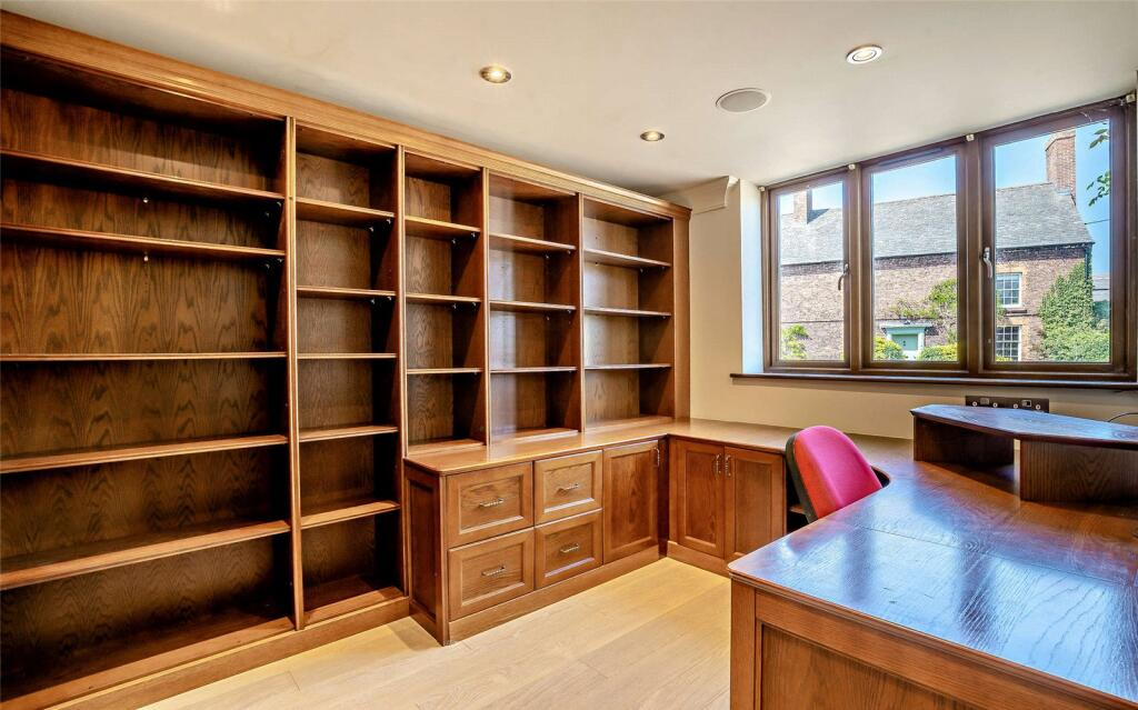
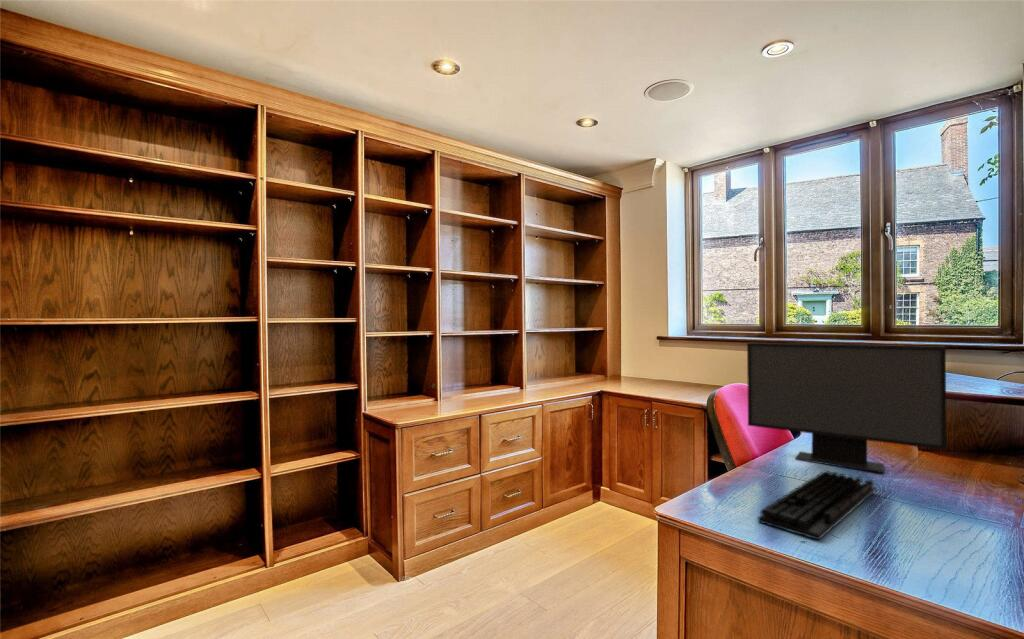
+ computer monitor [746,342,948,474]
+ keyboard [757,470,877,541]
